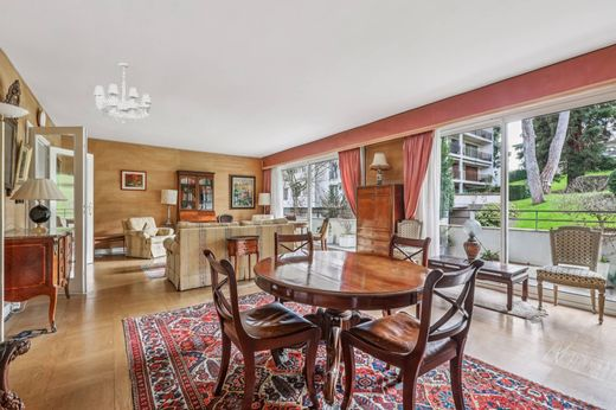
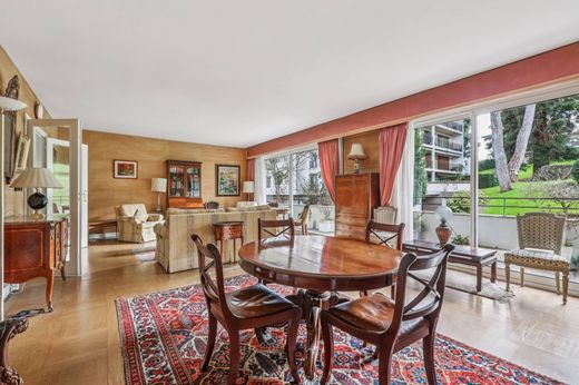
- chandelier [92,62,153,126]
